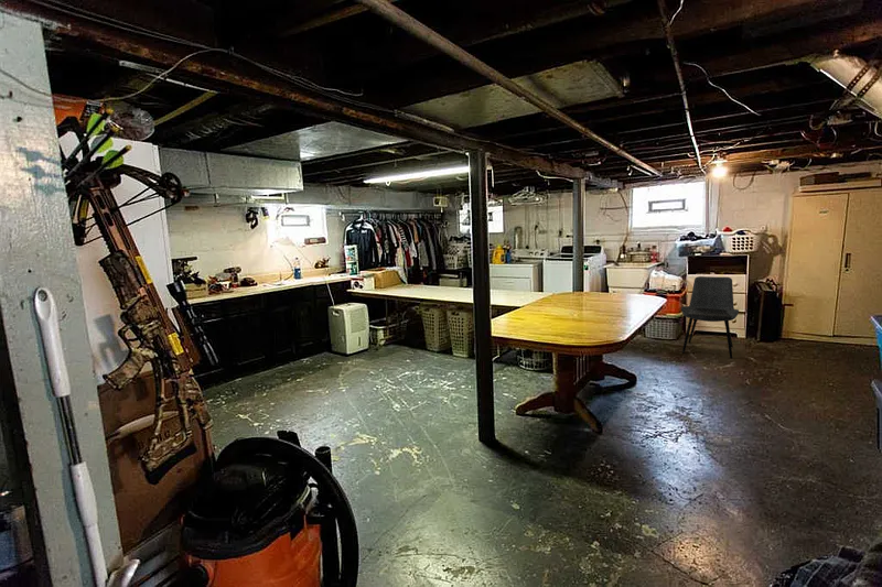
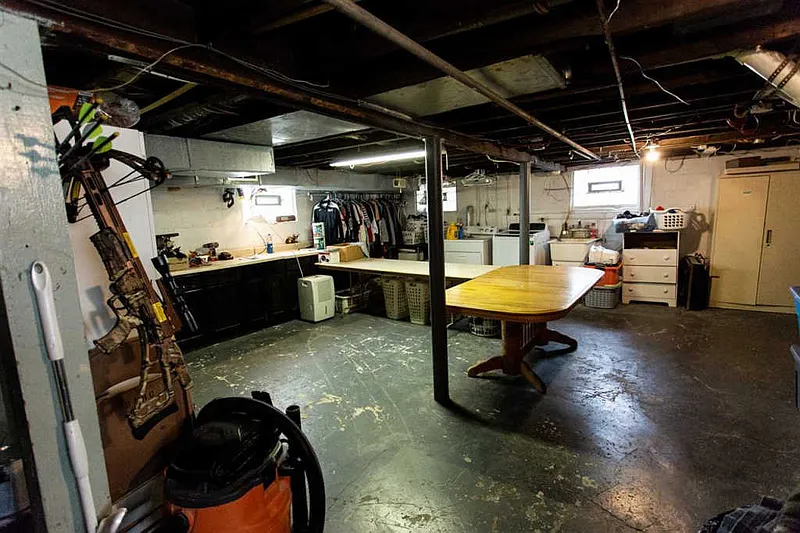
- dining chair [680,275,740,359]
